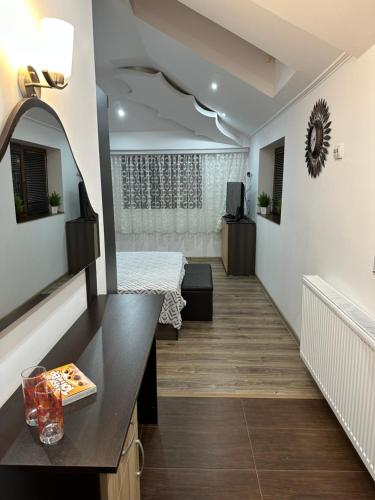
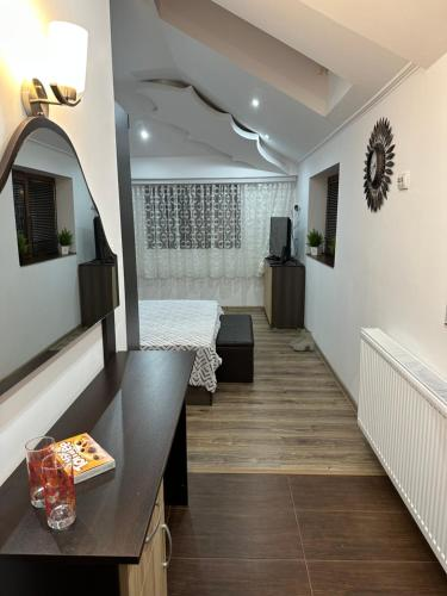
+ boots [290,328,315,352]
